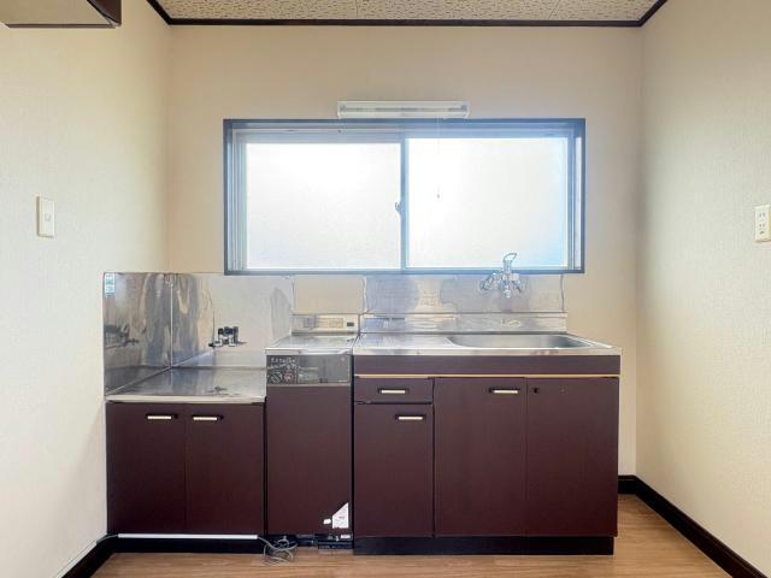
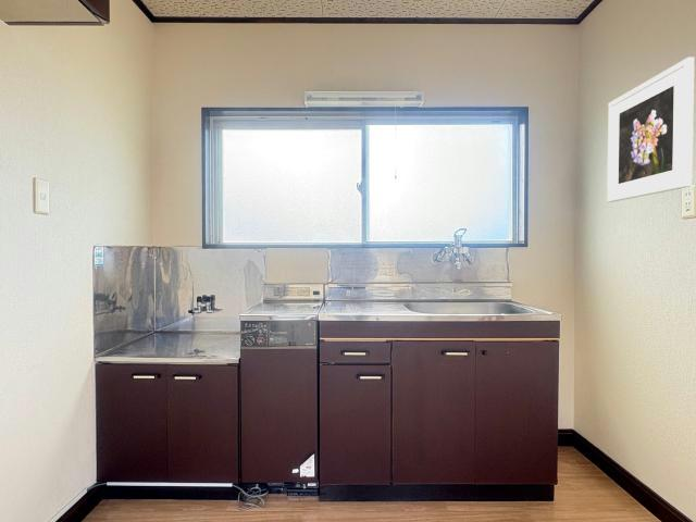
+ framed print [606,55,696,203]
